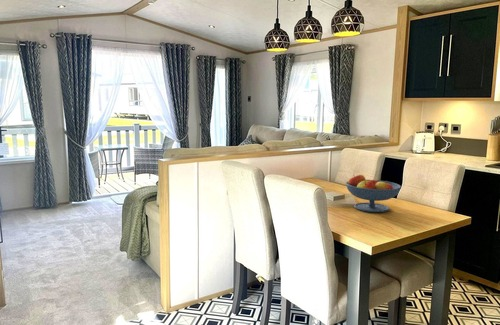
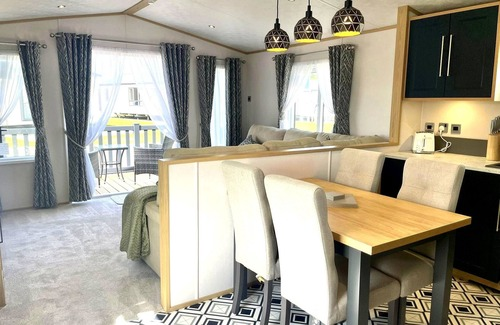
- fruit bowl [345,173,402,213]
